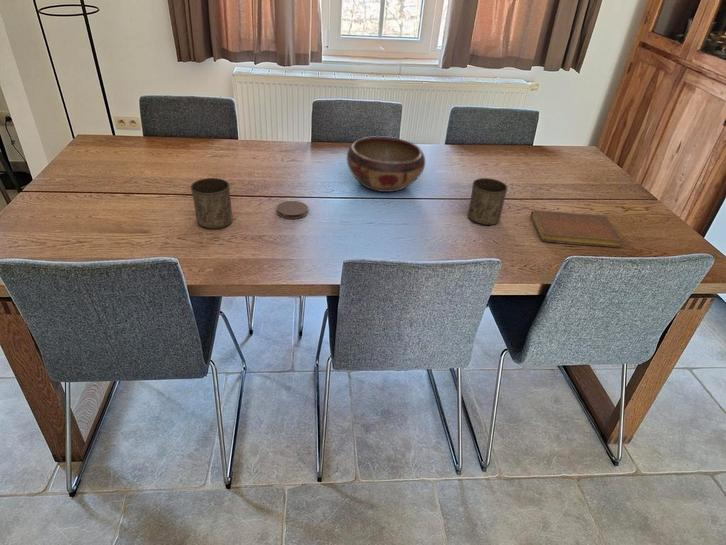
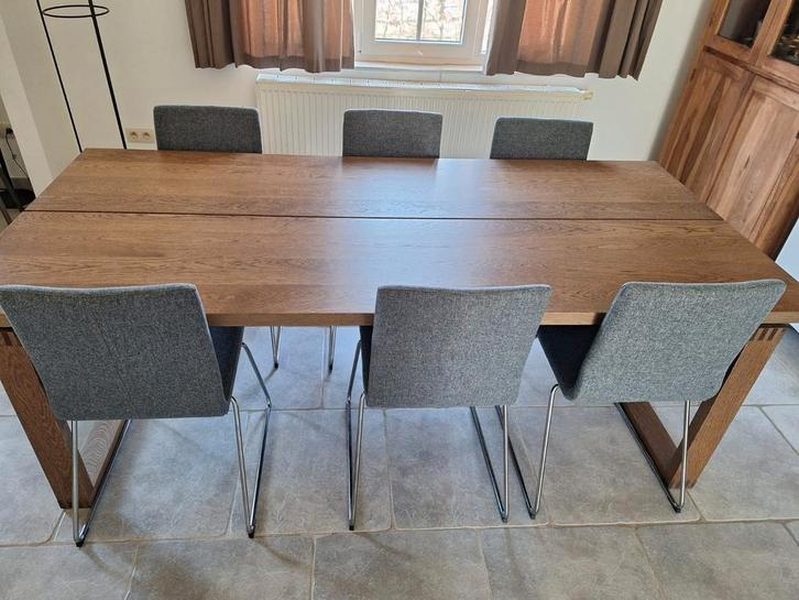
- notebook [530,209,625,248]
- cup [467,177,508,226]
- decorative bowl [346,135,426,193]
- coaster [276,200,309,220]
- cup [190,177,234,230]
